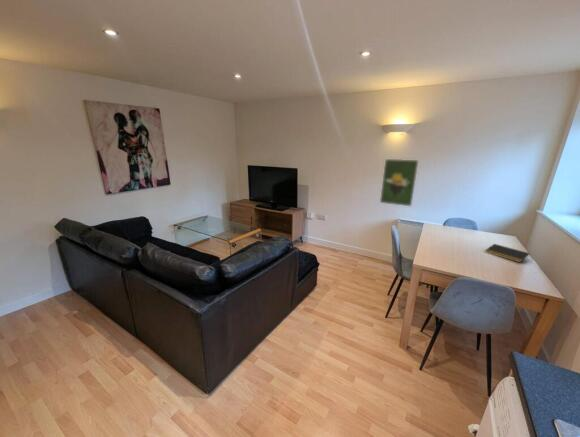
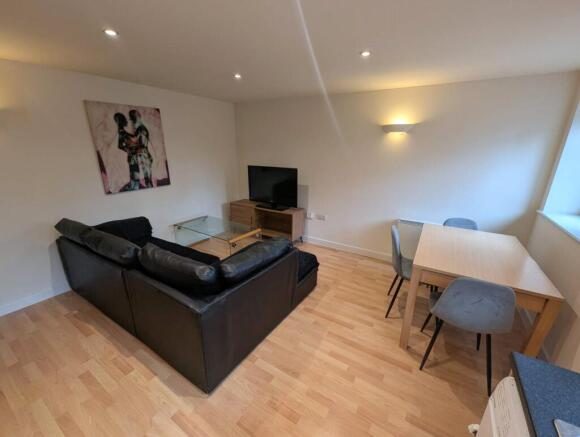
- notepad [484,243,530,263]
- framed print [379,158,420,207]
